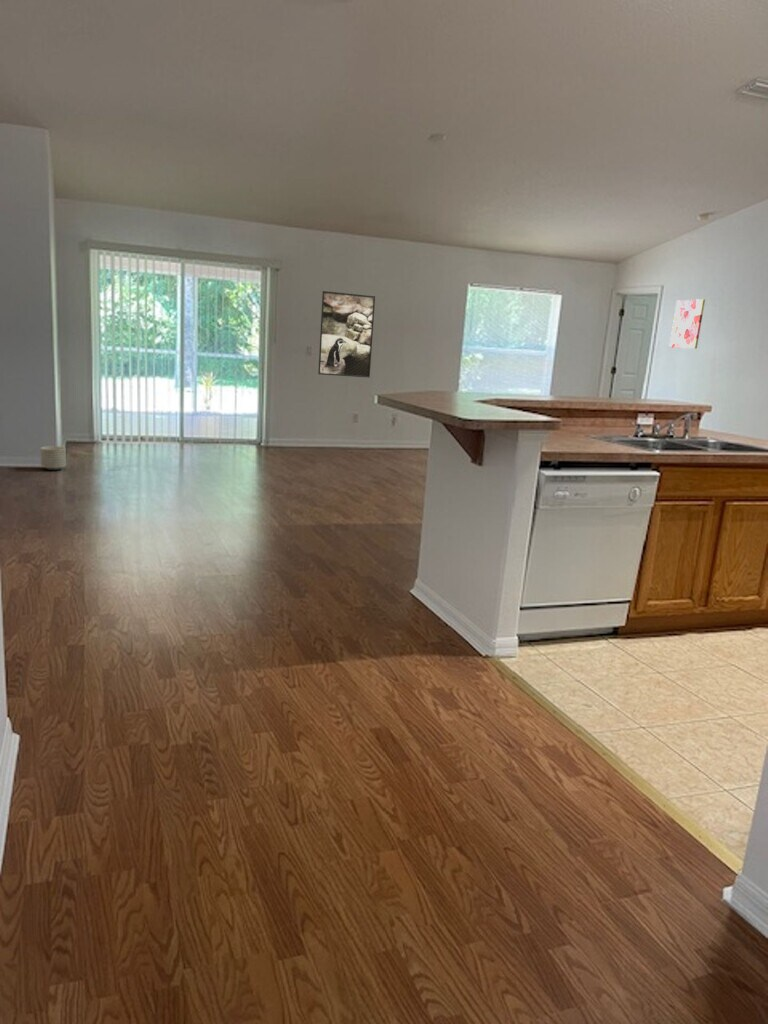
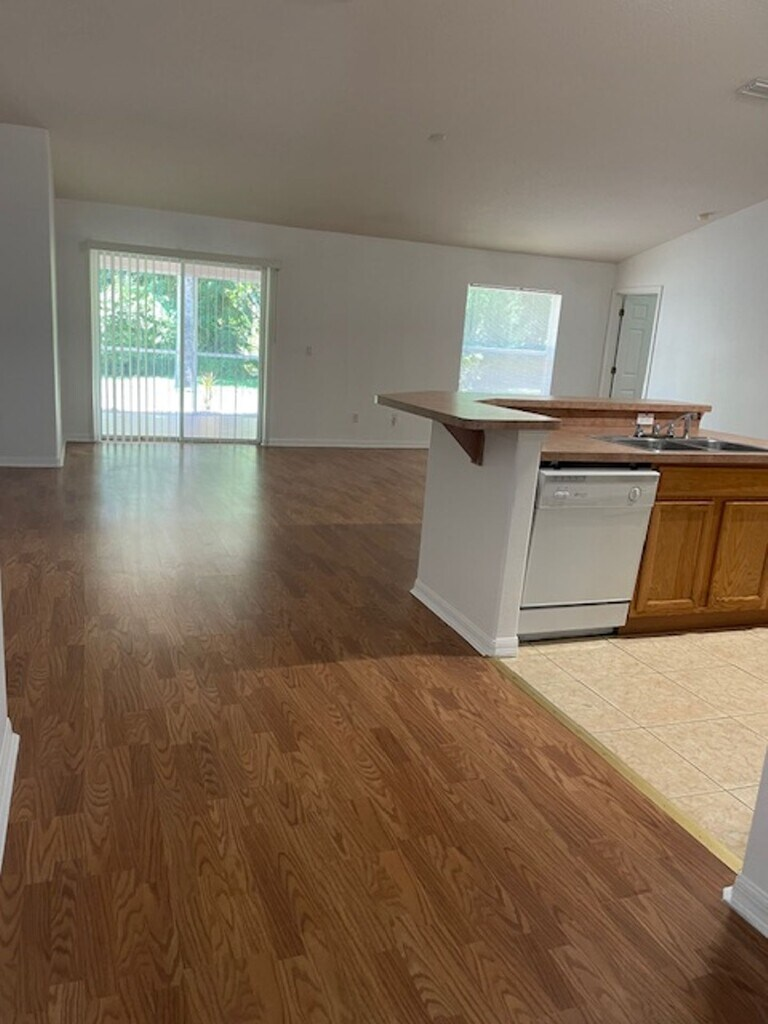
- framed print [317,290,376,378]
- planter [39,445,67,471]
- wall art [668,298,706,349]
